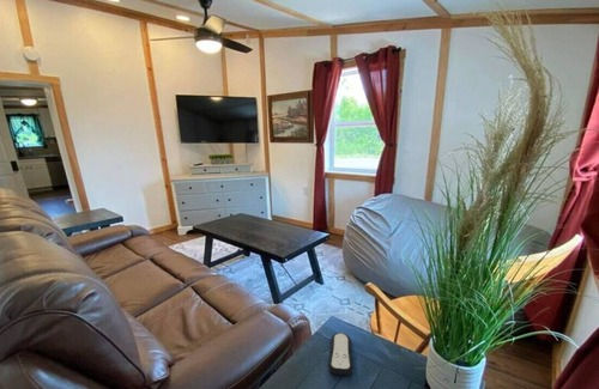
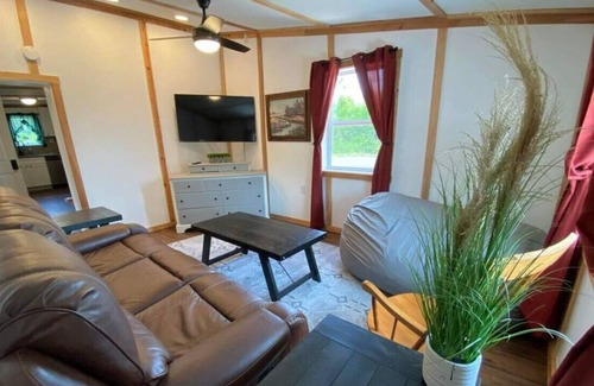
- remote control [327,332,353,376]
